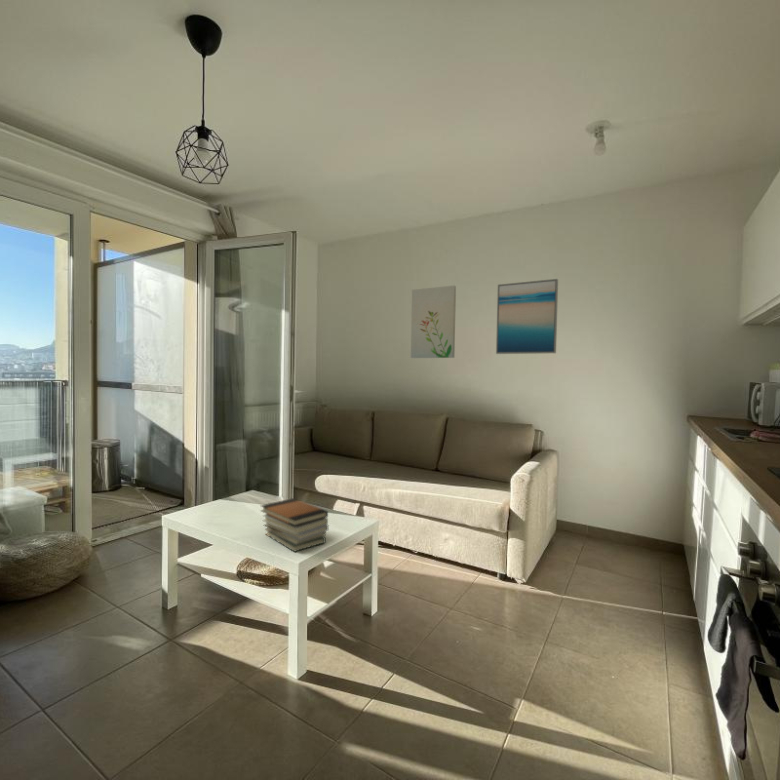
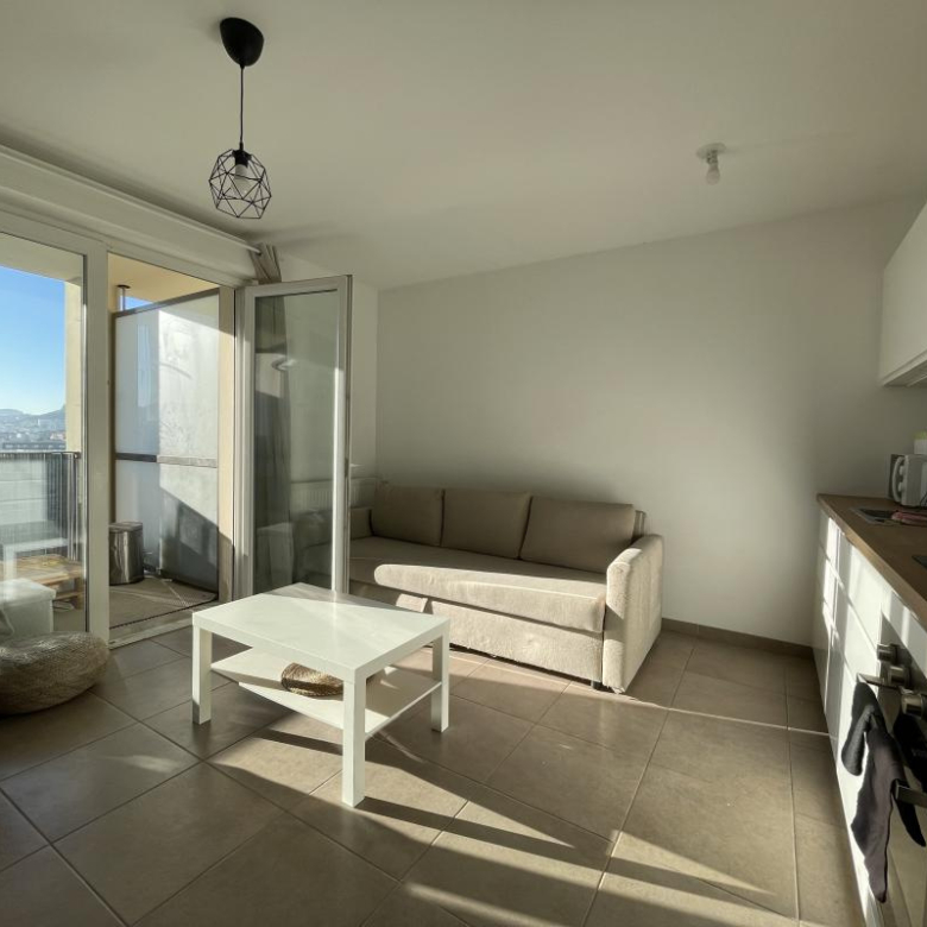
- wall art [495,278,559,355]
- book stack [259,497,329,553]
- wall art [410,285,457,359]
